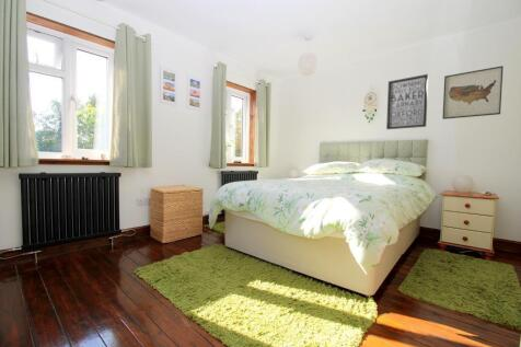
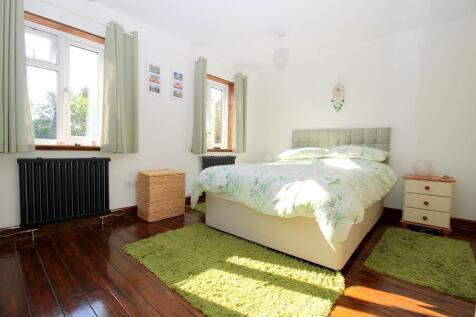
- wall art [385,73,429,130]
- wall art [441,65,505,120]
